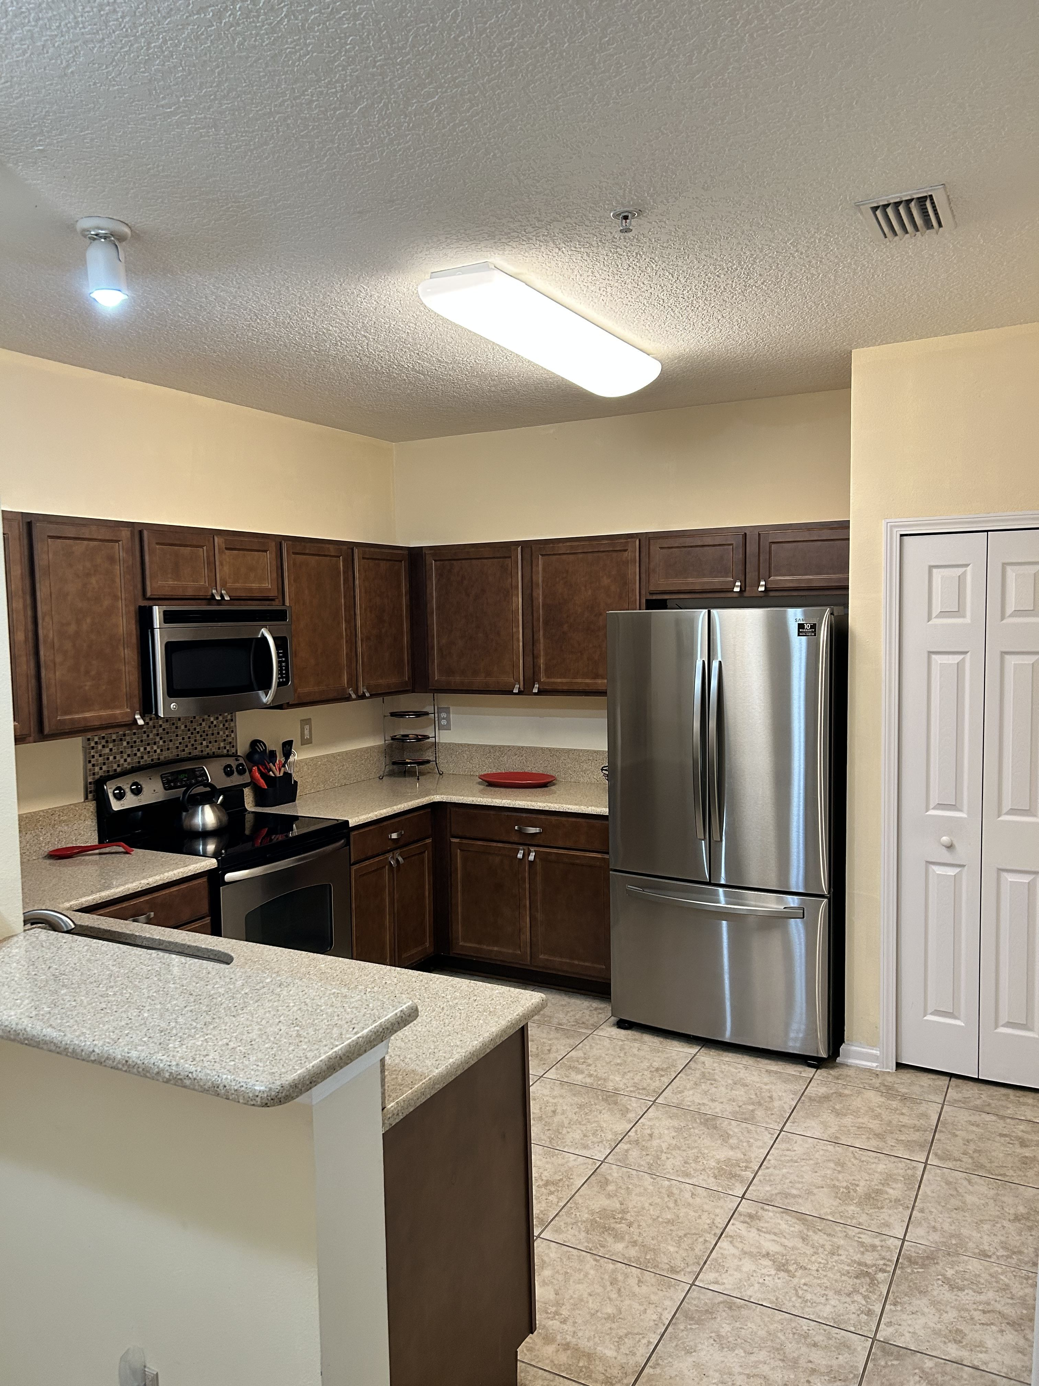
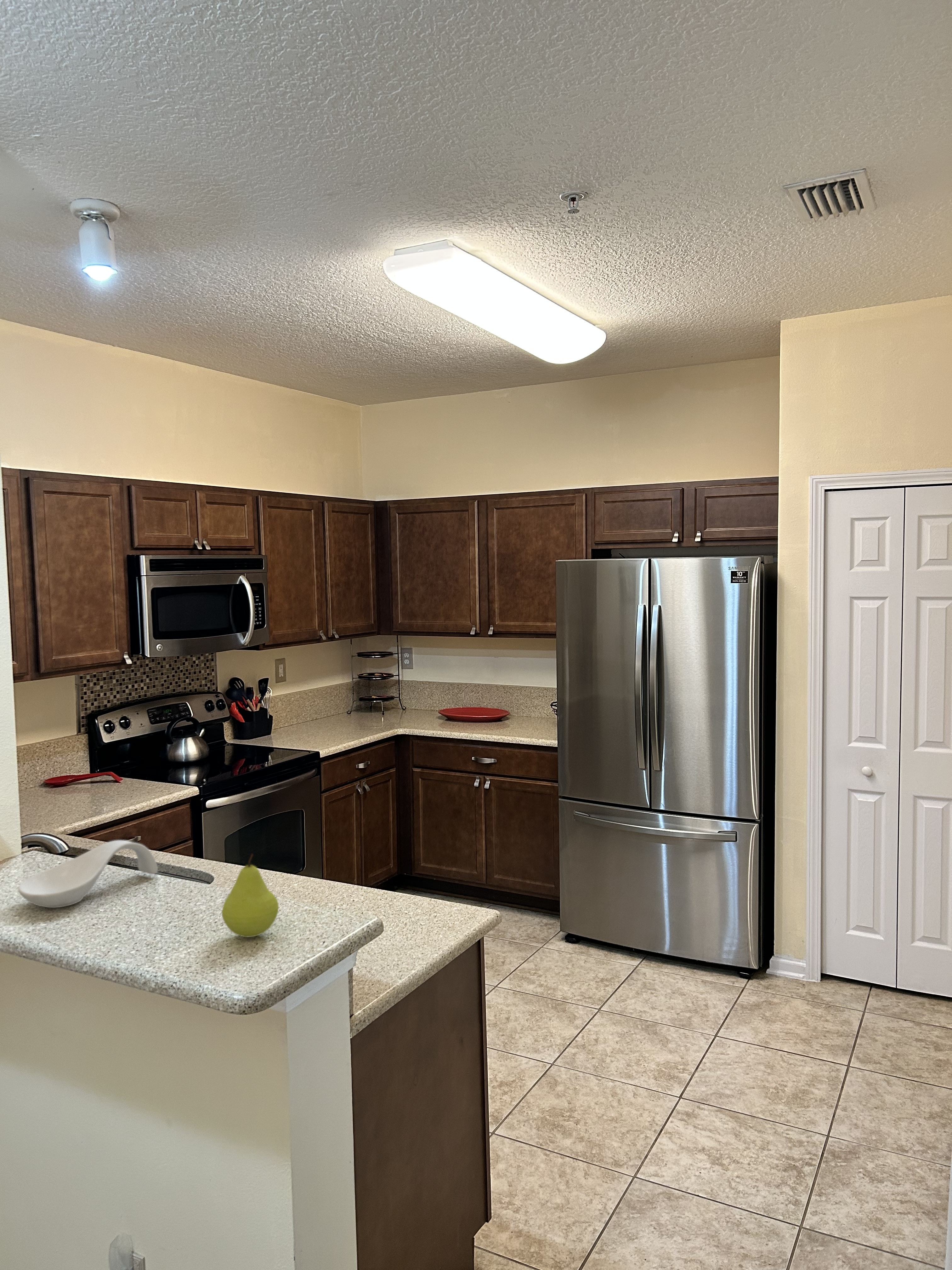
+ fruit [221,854,279,937]
+ spoon rest [18,840,158,908]
